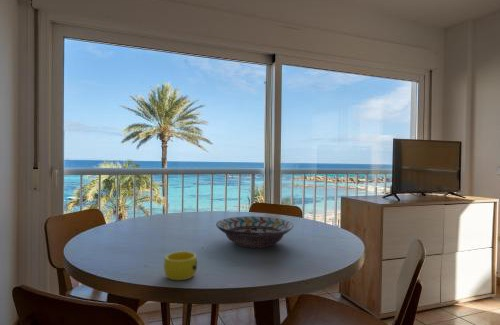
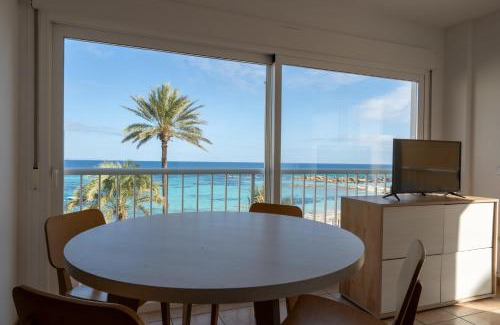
- cup [163,249,198,281]
- decorative bowl [215,215,295,249]
